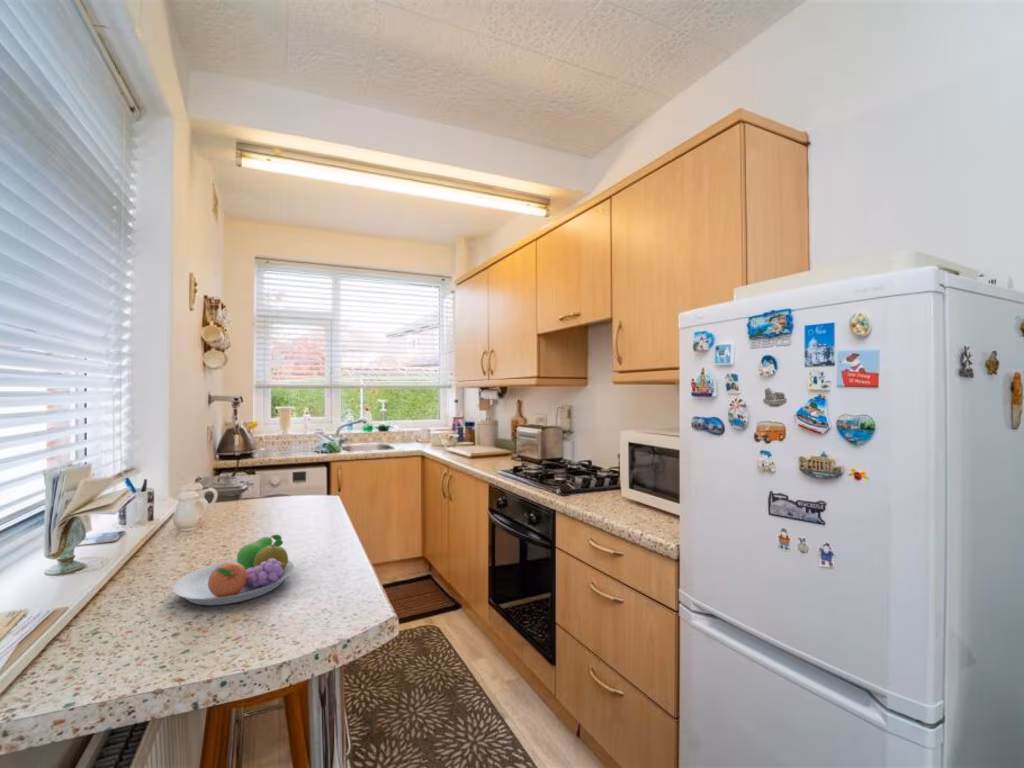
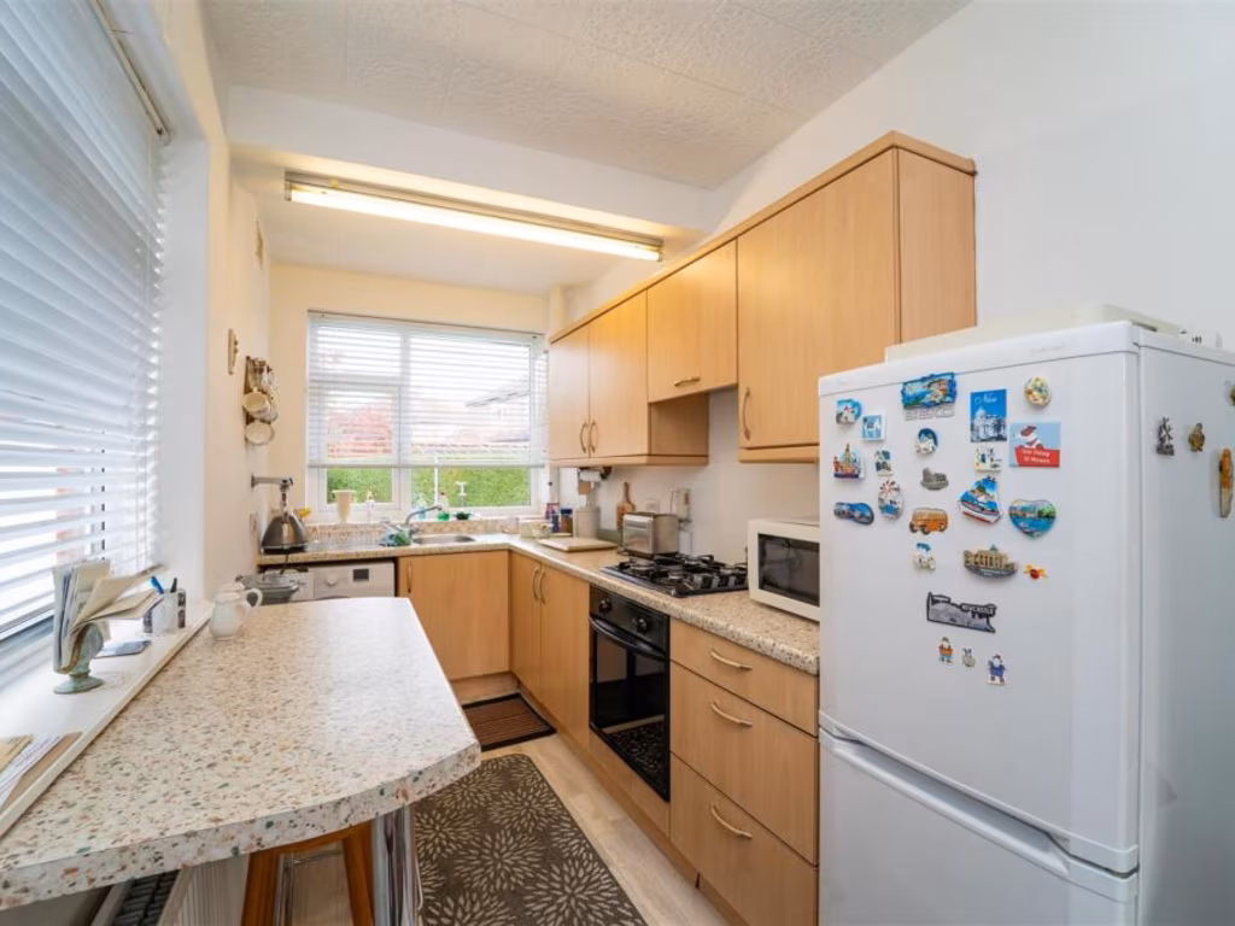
- fruit bowl [172,533,295,606]
